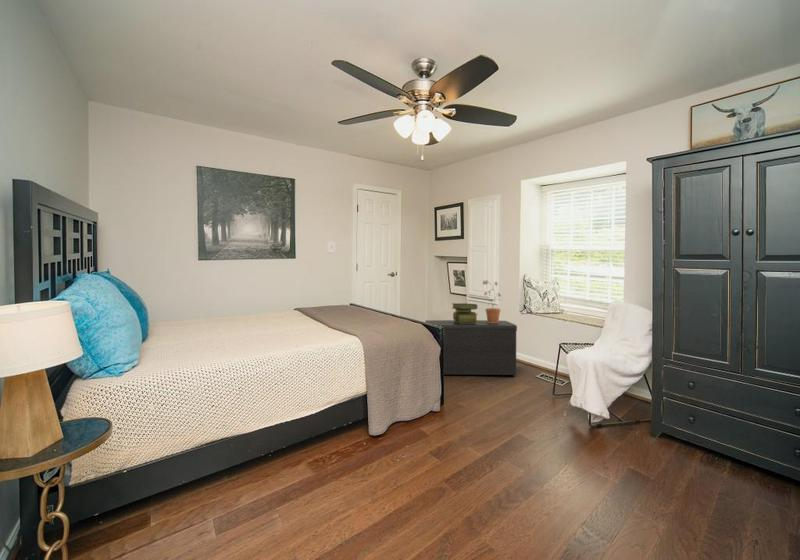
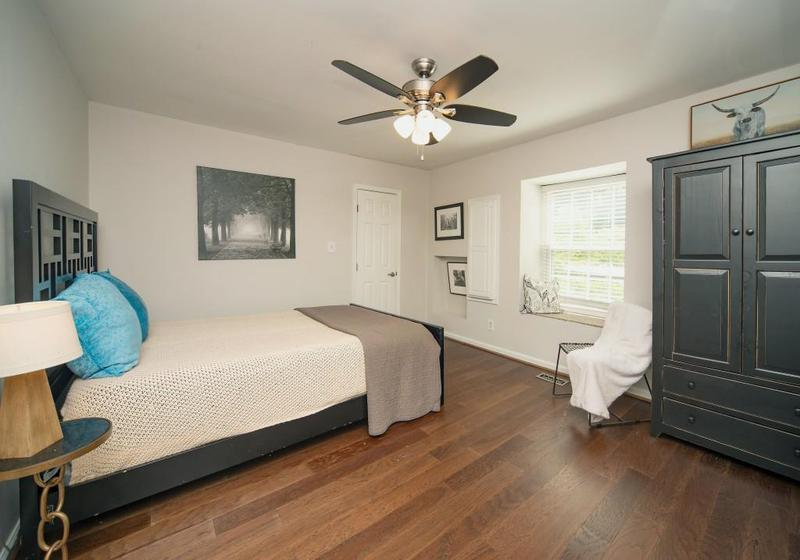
- potted plant [482,279,503,323]
- stack of books [452,302,479,324]
- bench [424,319,518,376]
